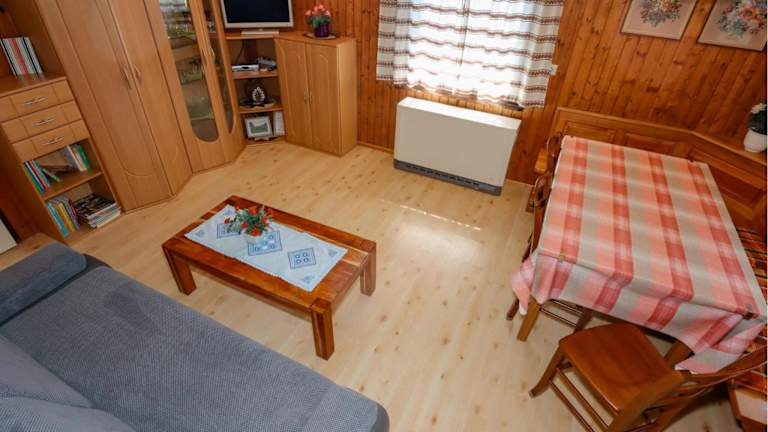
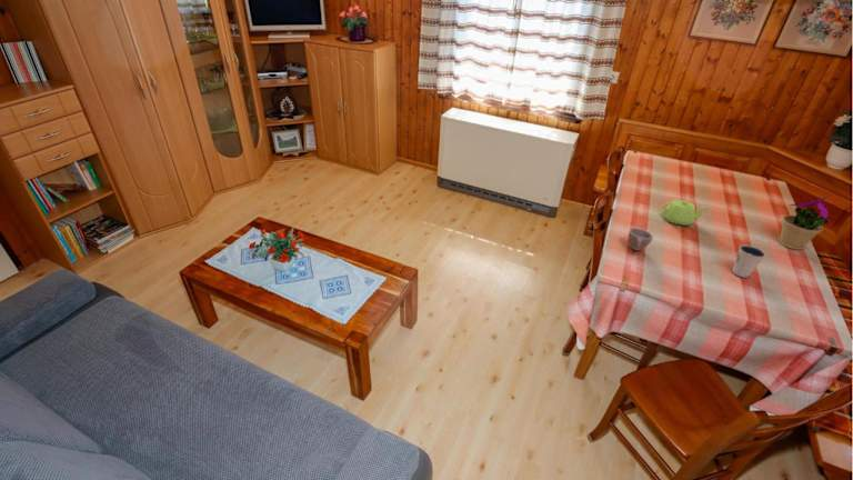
+ flower pot [776,197,830,251]
+ teapot [661,199,711,227]
+ dixie cup [731,244,766,279]
+ cup [628,227,654,252]
